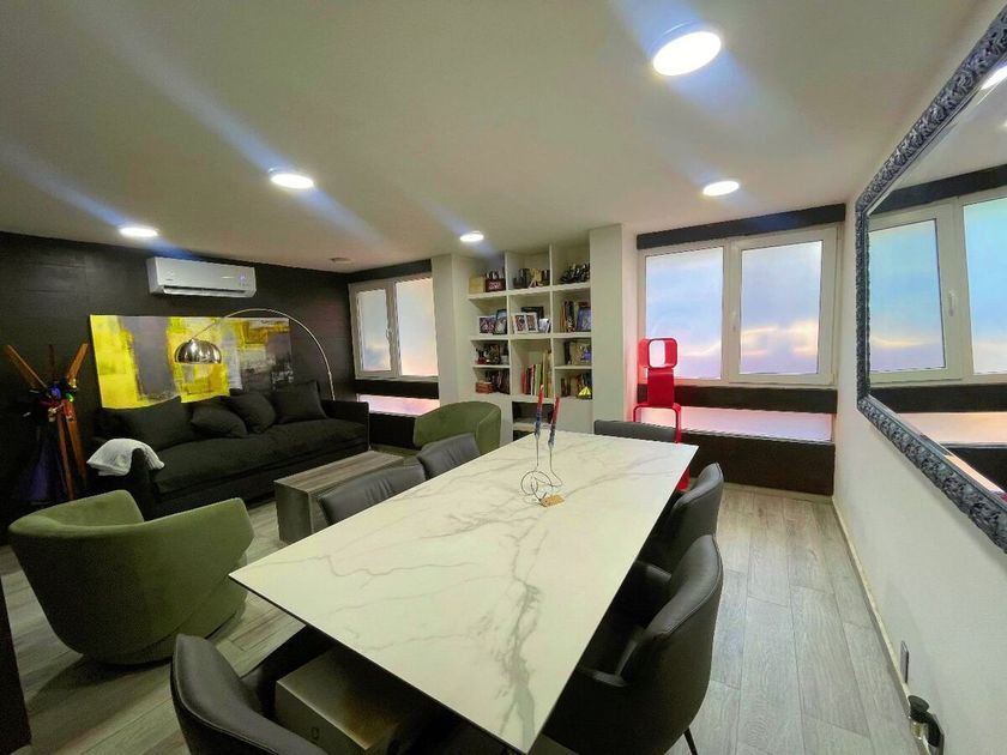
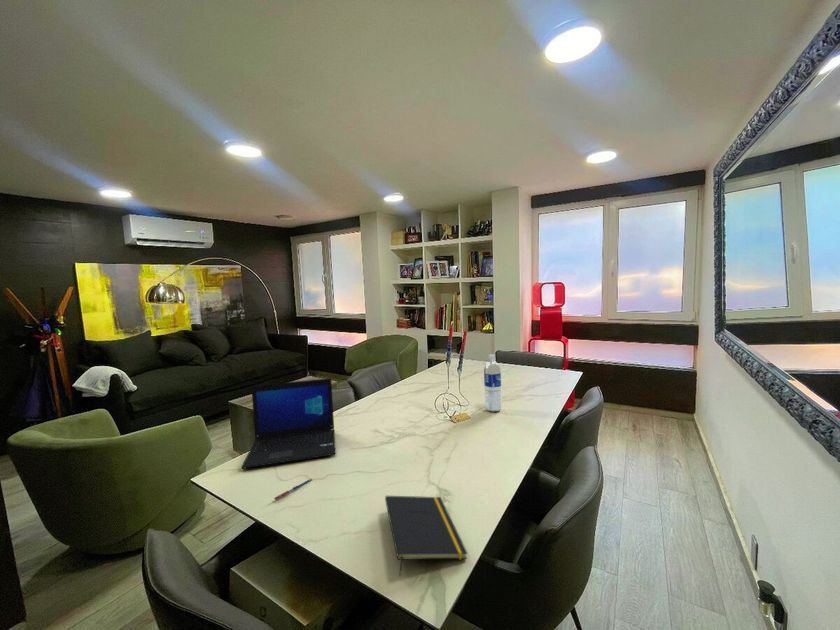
+ laptop [241,377,336,470]
+ water bottle [483,353,502,413]
+ notepad [384,495,469,577]
+ pen [274,478,313,501]
